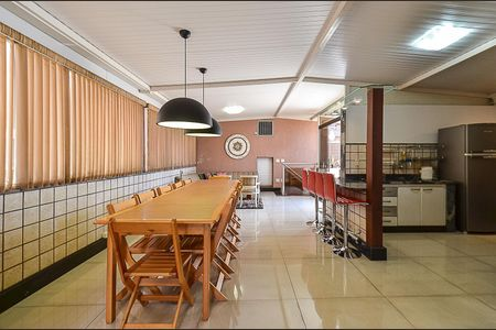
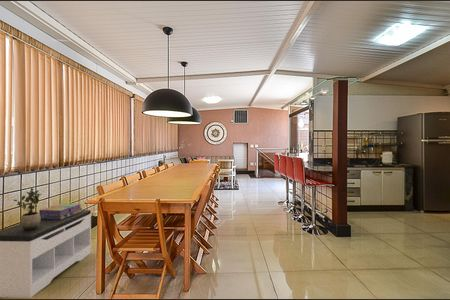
+ potted plant [13,187,42,230]
+ stack of books [38,202,83,219]
+ bench [0,209,92,299]
